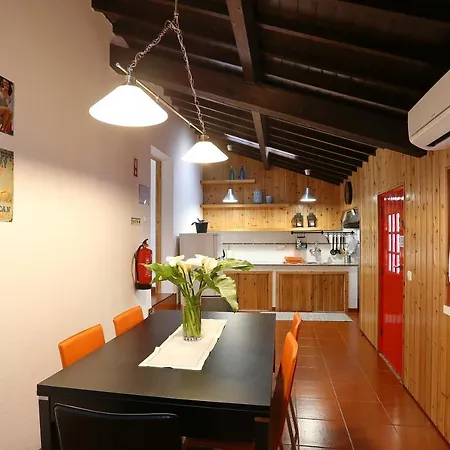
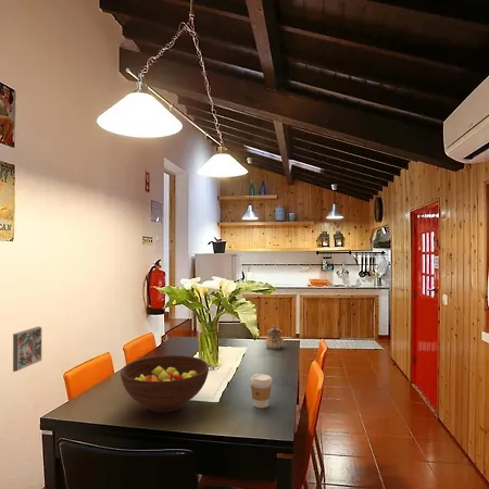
+ decorative tile [12,325,42,373]
+ teapot [264,324,285,350]
+ coffee cup [250,373,273,409]
+ fruit bowl [120,354,210,414]
